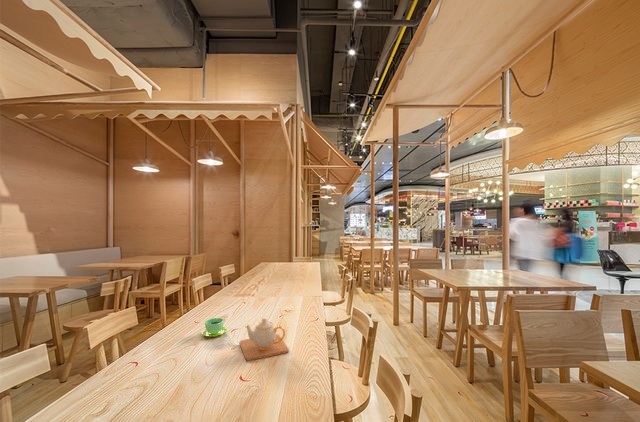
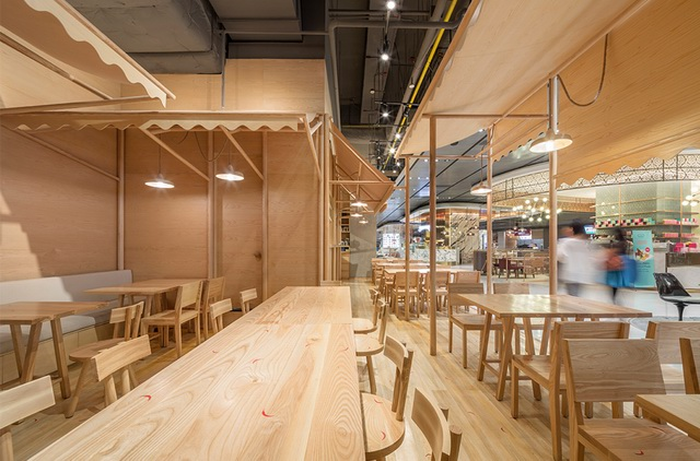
- teapot [239,317,290,362]
- cup [201,317,228,338]
